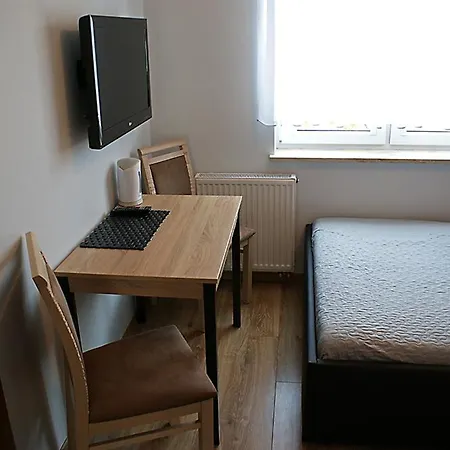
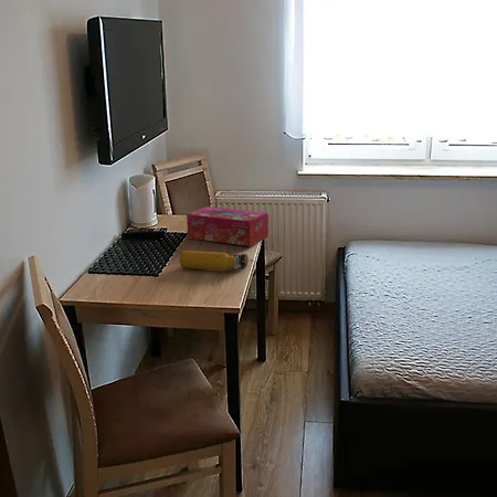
+ tissue box [186,205,269,247]
+ water bottle [179,250,255,272]
